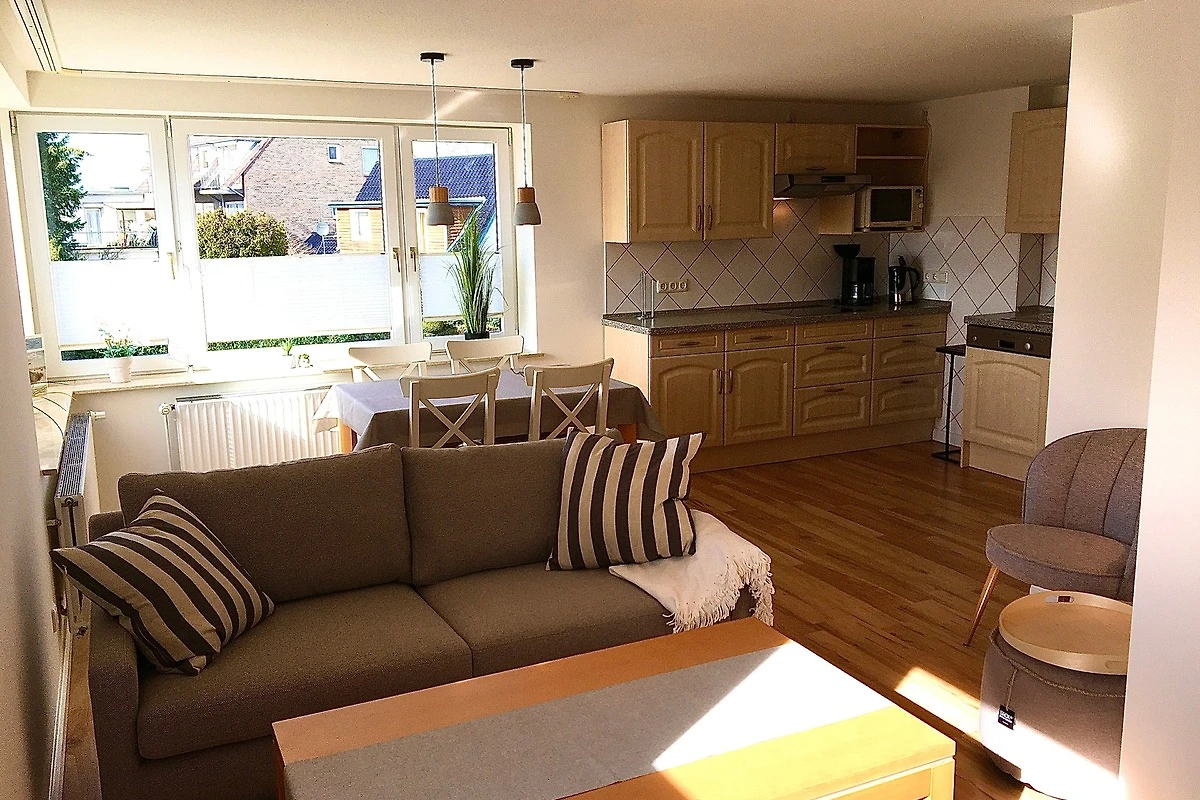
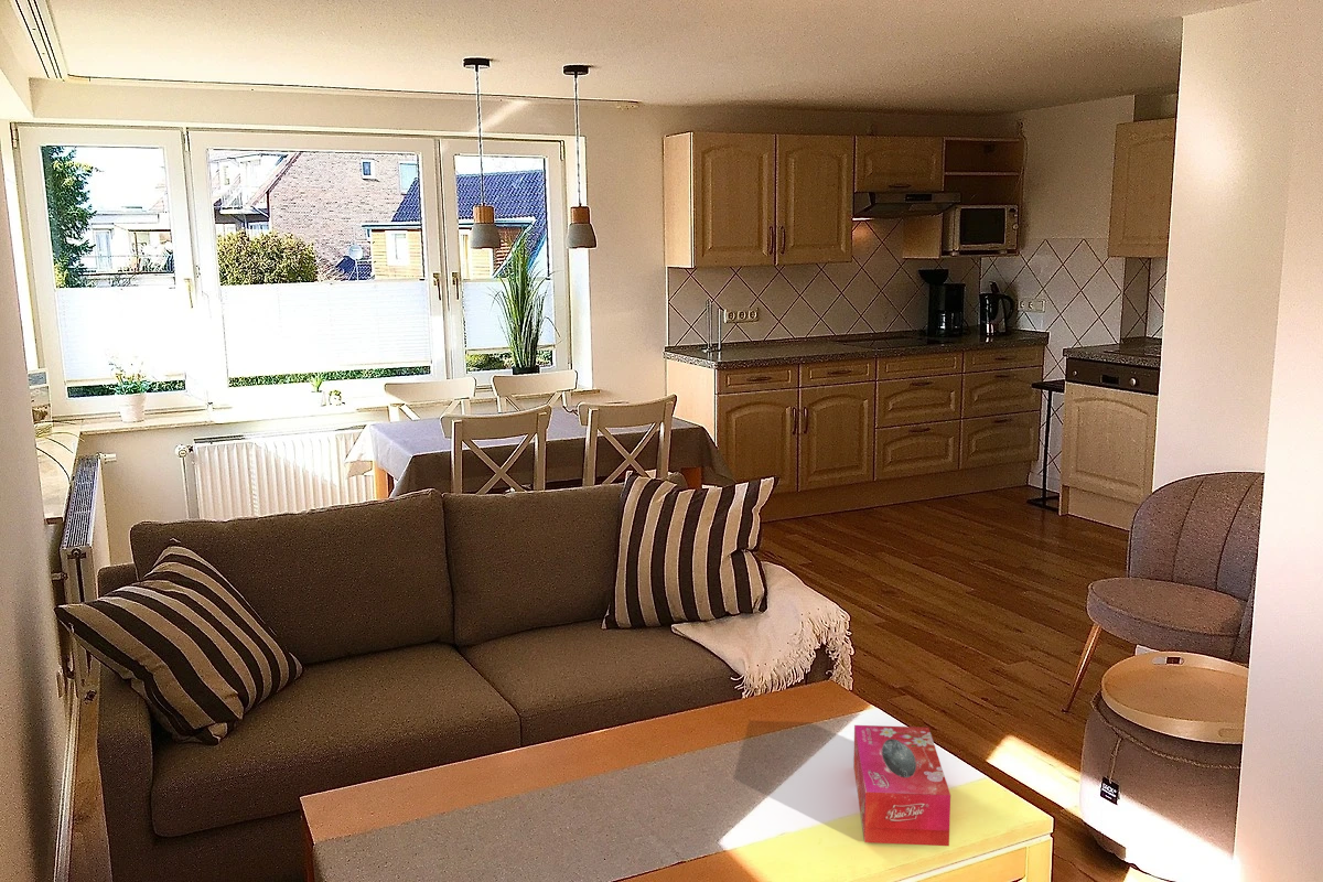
+ tissue box [852,724,951,847]
